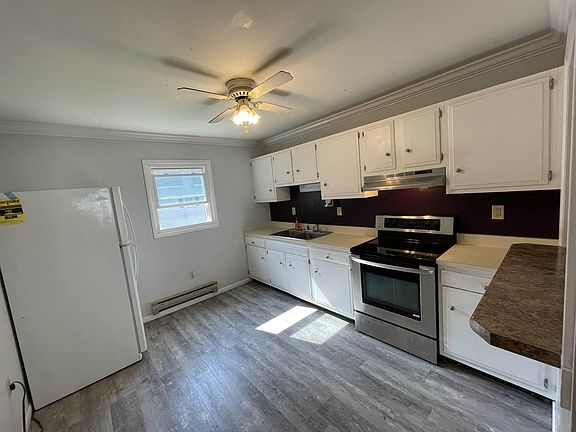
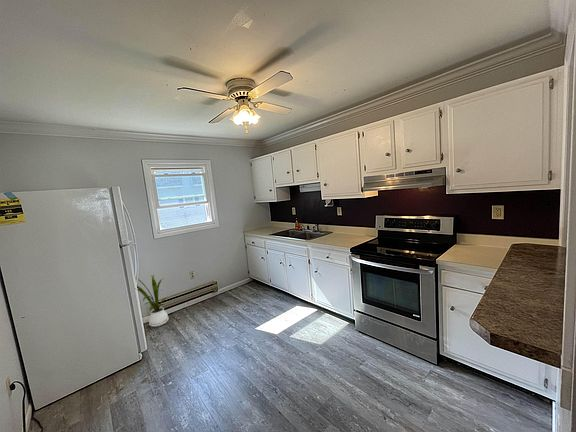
+ house plant [137,273,170,328]
